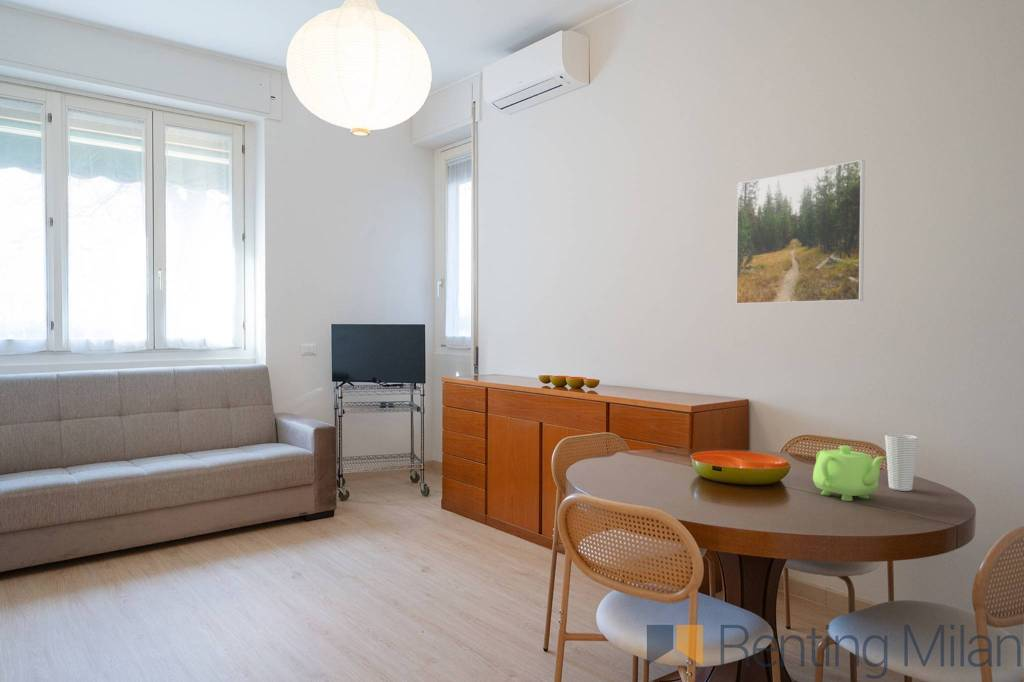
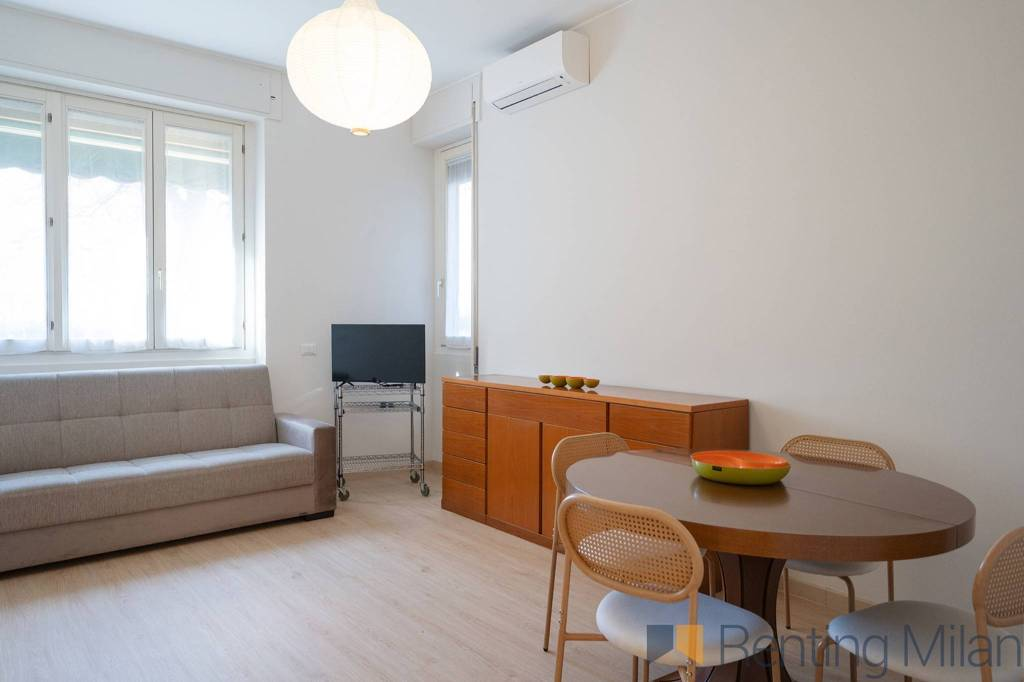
- teapot [812,445,887,502]
- cup [884,433,919,492]
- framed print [735,159,866,305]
